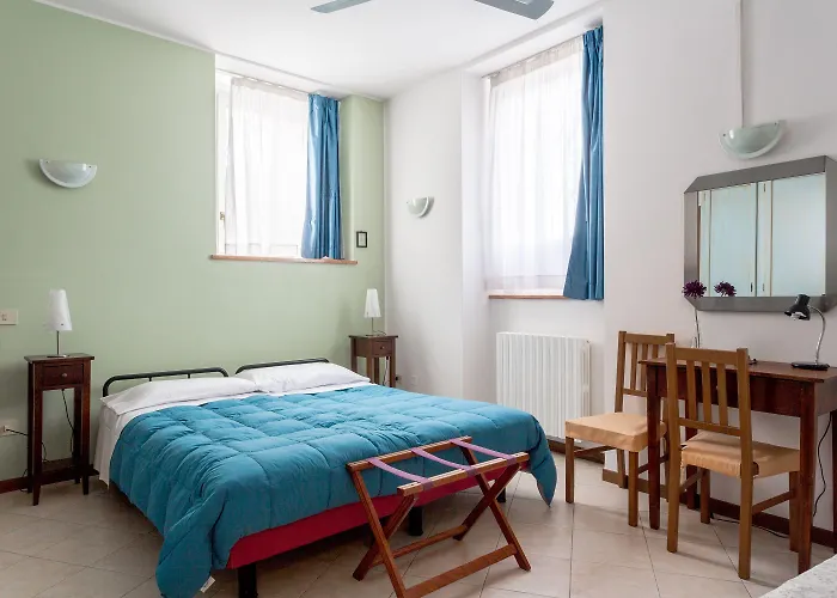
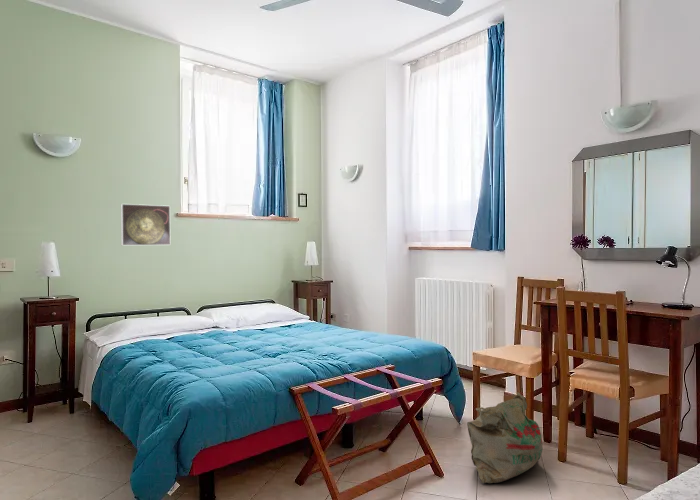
+ bag [466,391,544,485]
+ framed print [120,203,171,246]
